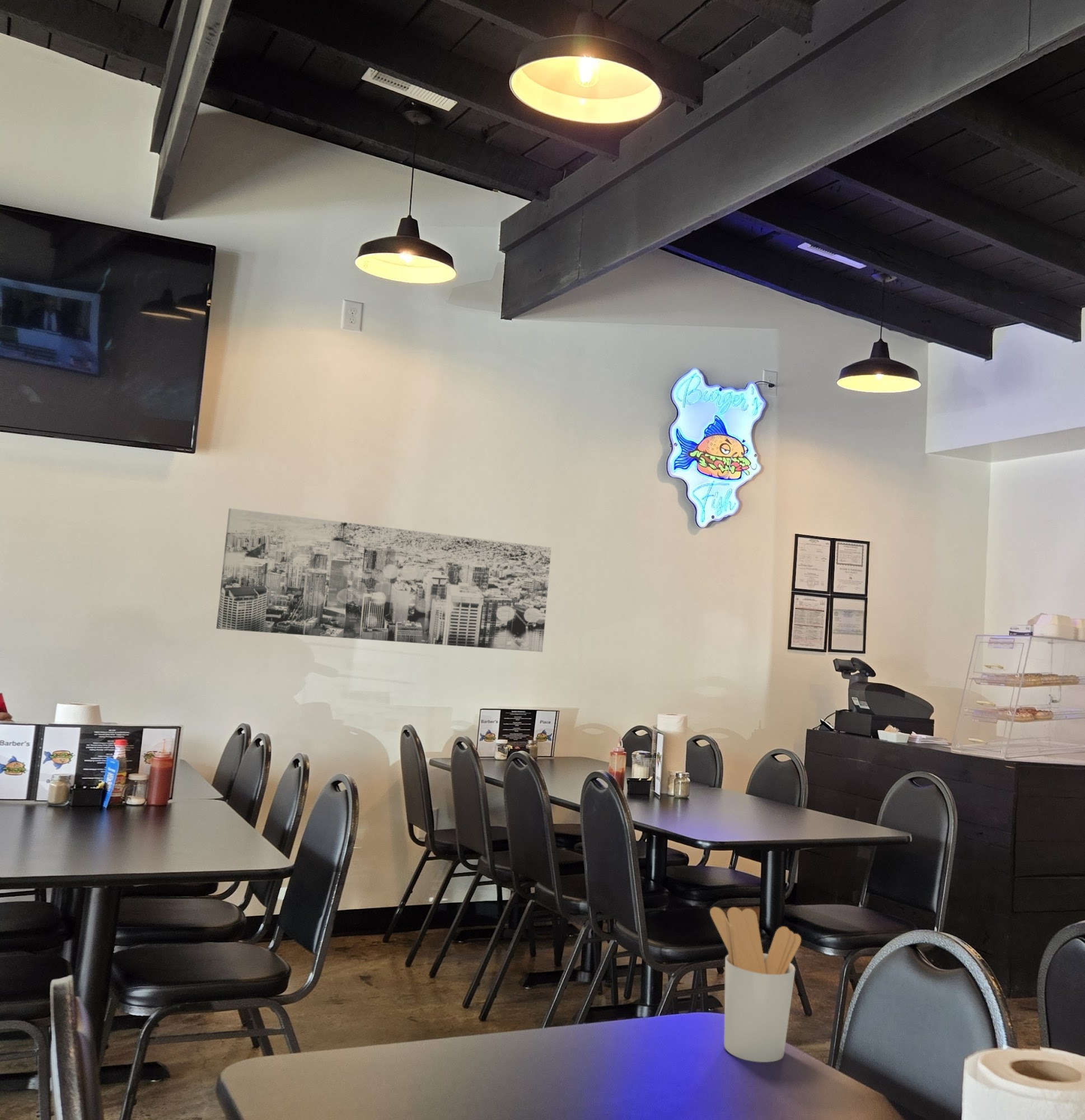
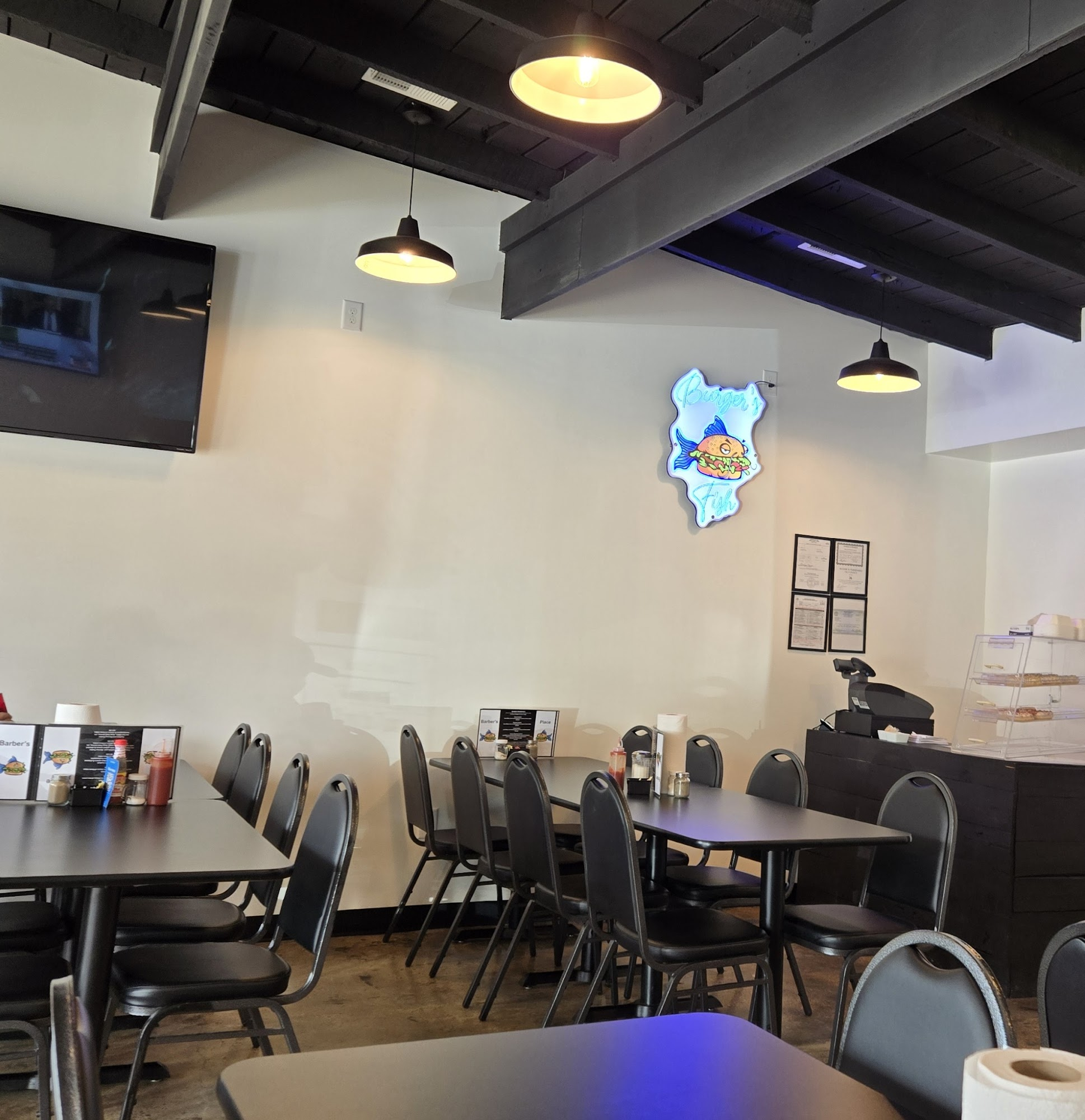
- utensil holder [709,906,802,1063]
- wall art [216,508,552,652]
